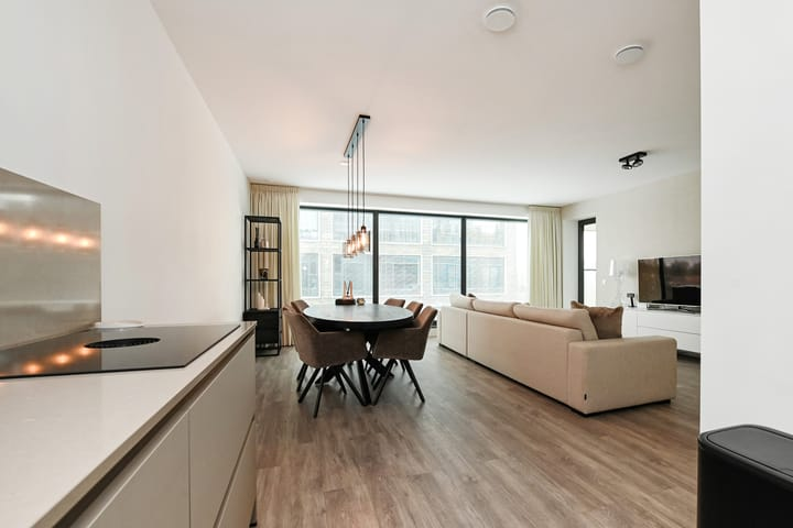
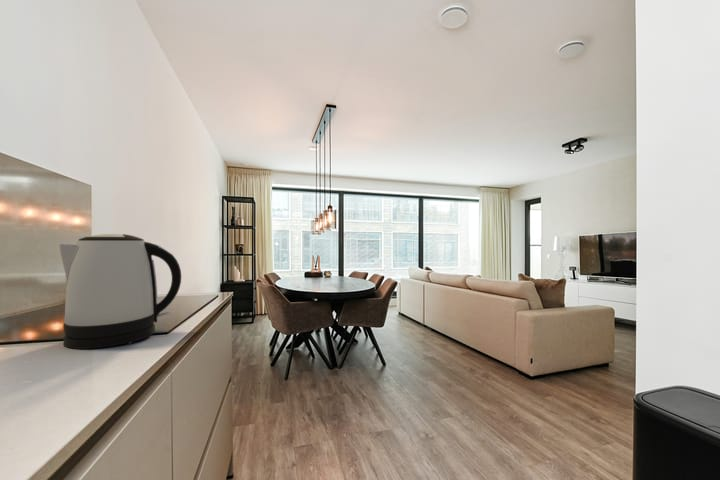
+ kettle [58,233,182,350]
